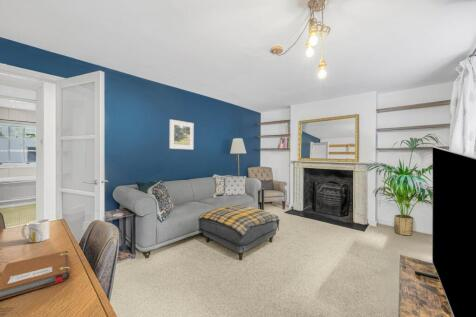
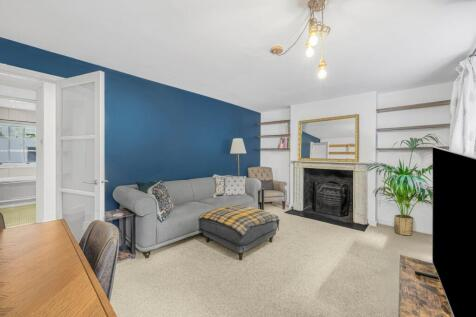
- mug [21,218,51,243]
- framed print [168,118,195,151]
- notebook [0,250,71,301]
